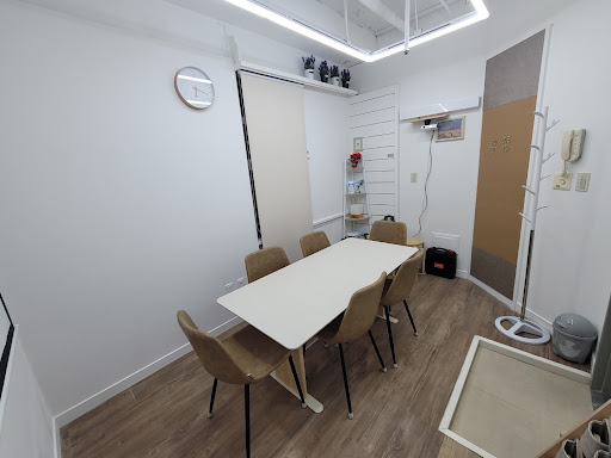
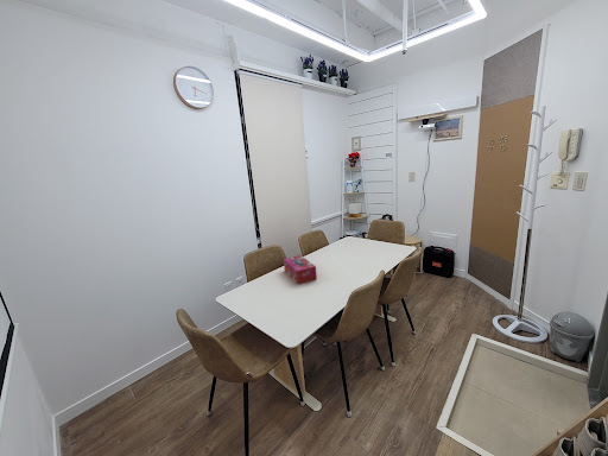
+ tissue box [283,254,318,285]
